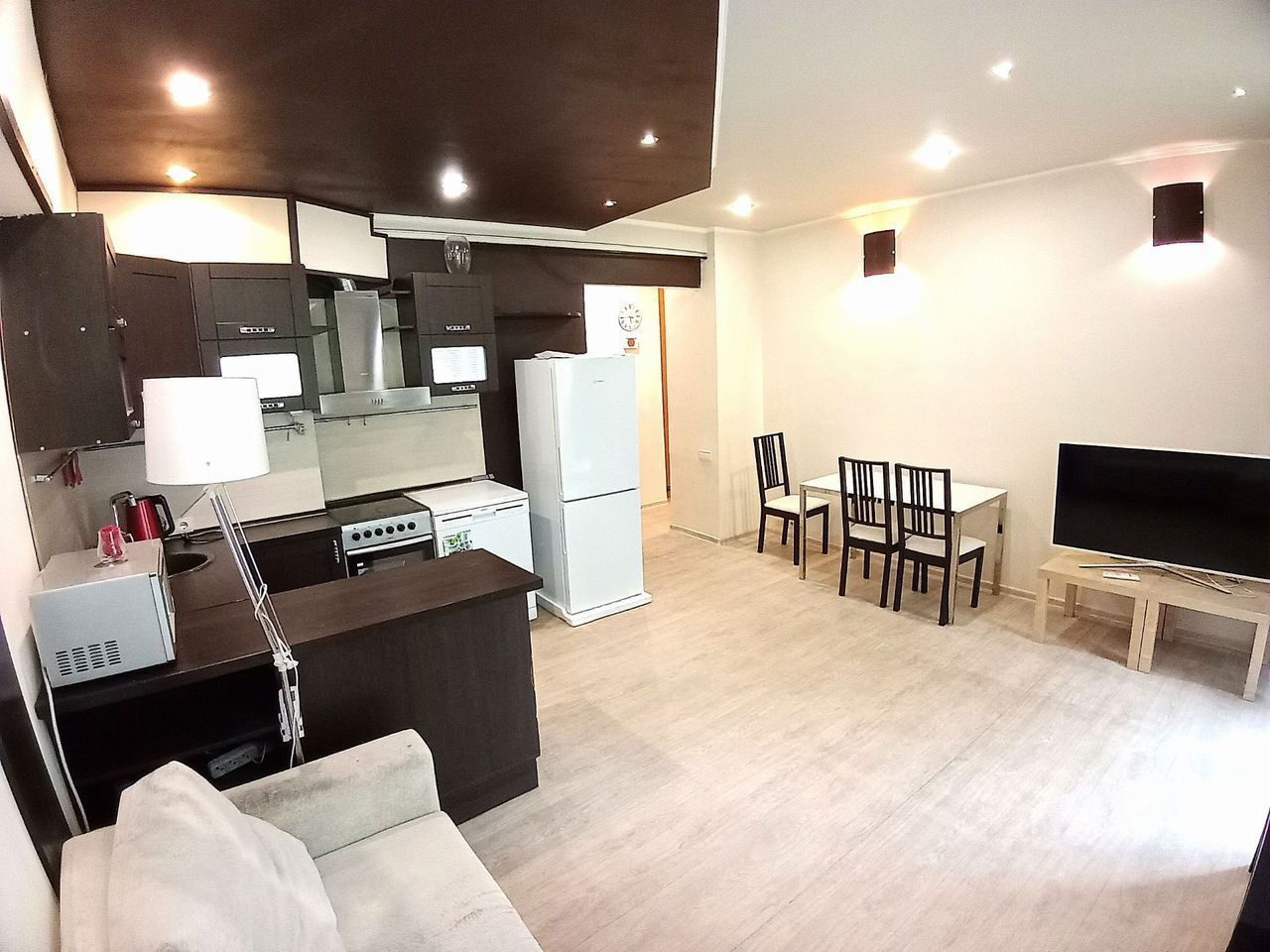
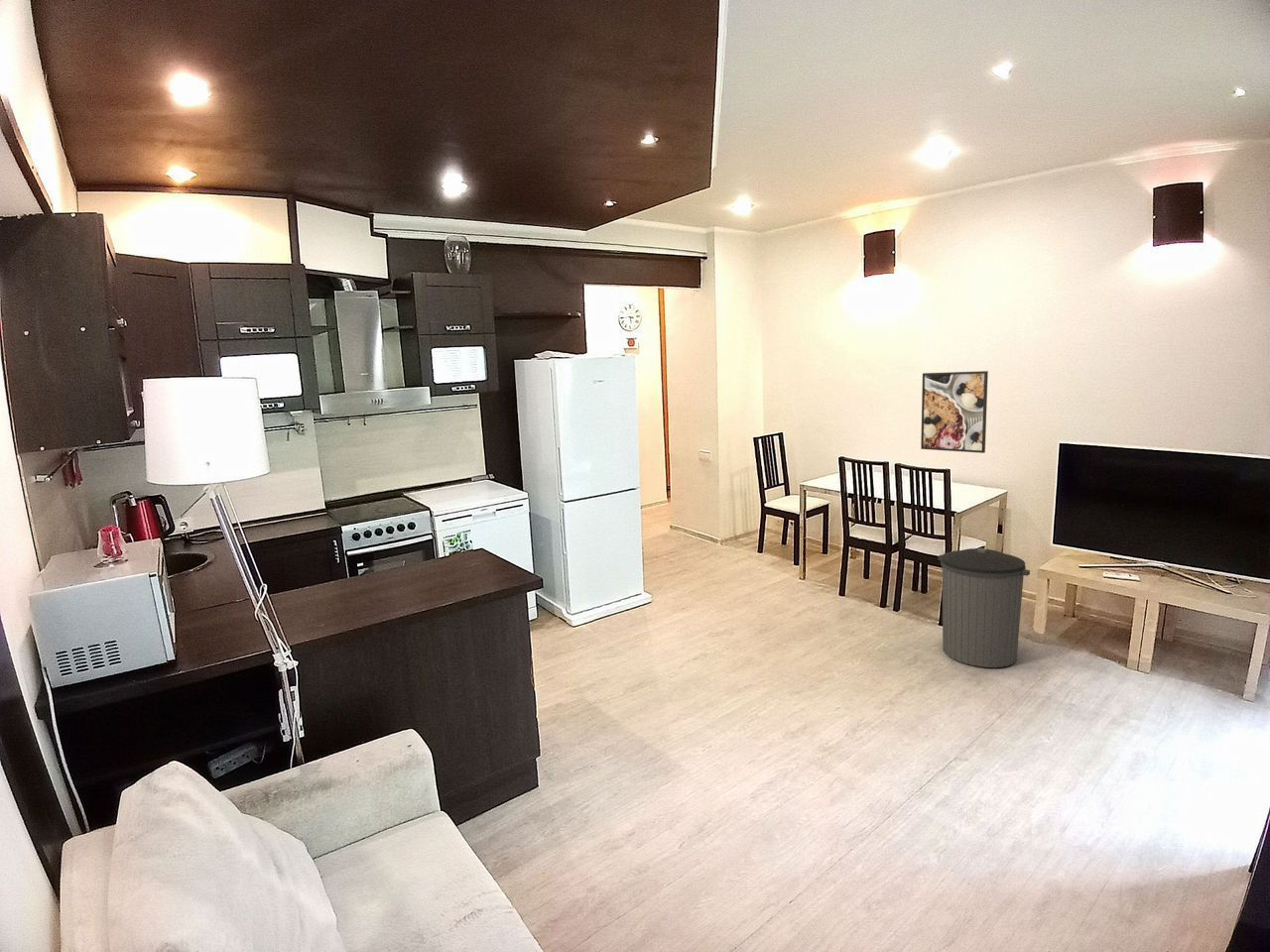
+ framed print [920,370,989,454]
+ trash can [938,547,1031,668]
